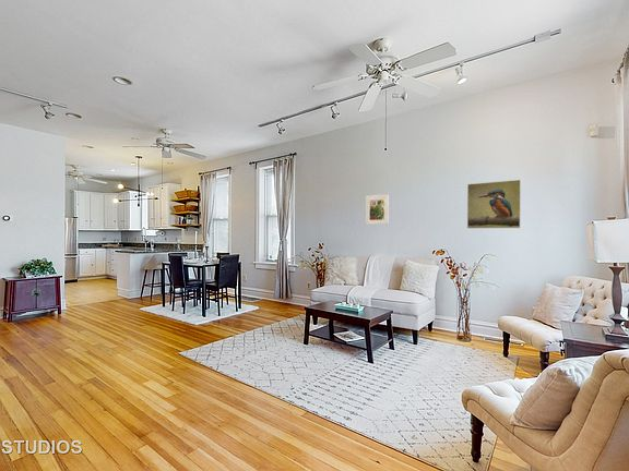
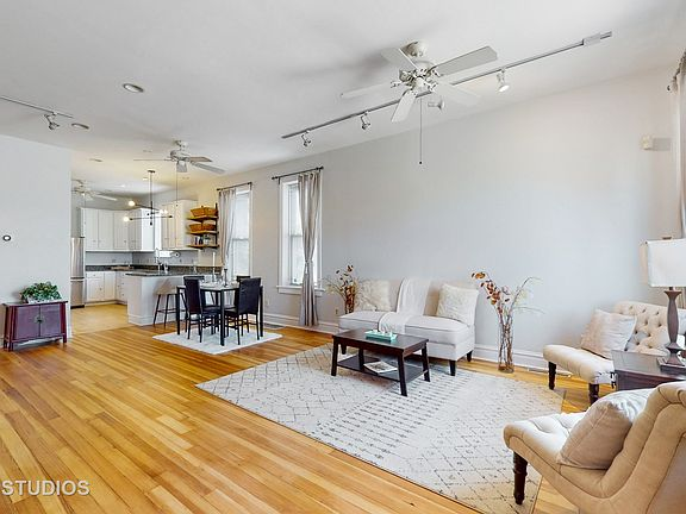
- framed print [365,194,390,226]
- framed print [466,179,522,229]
